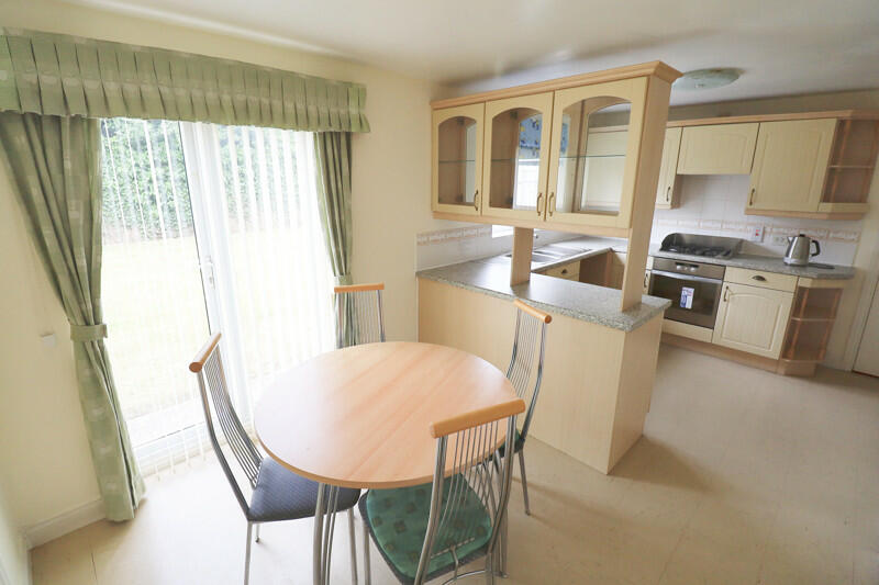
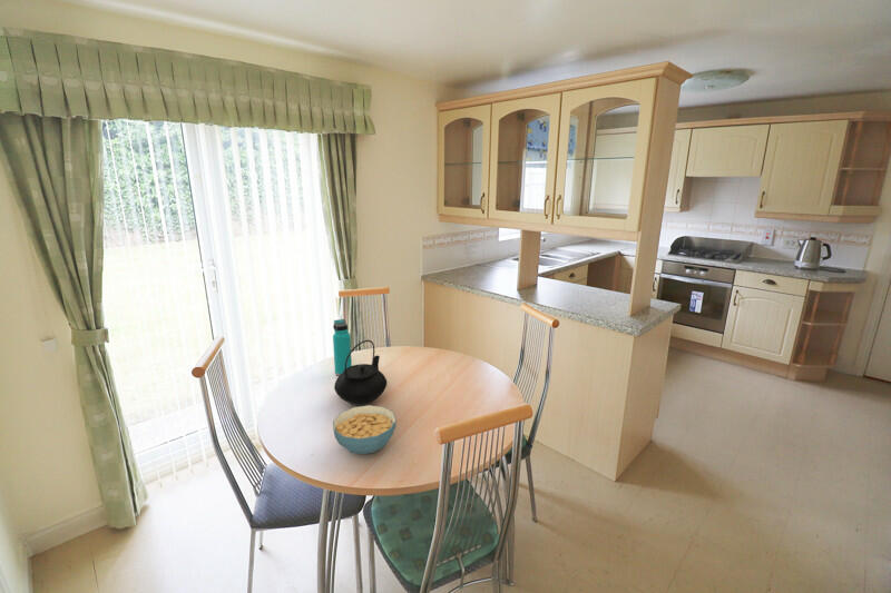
+ cereal bowl [332,404,398,455]
+ water bottle [332,318,353,376]
+ teapot [333,339,388,406]
